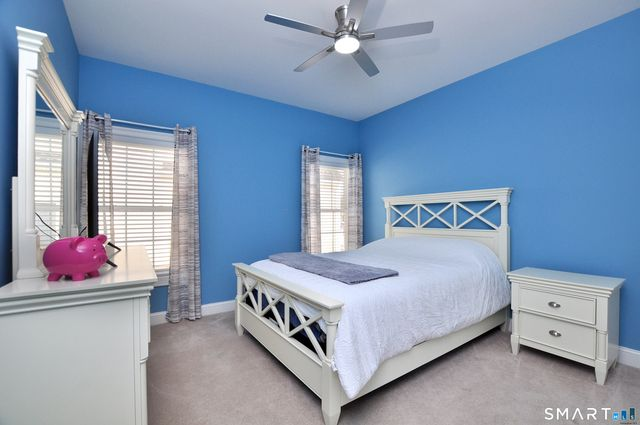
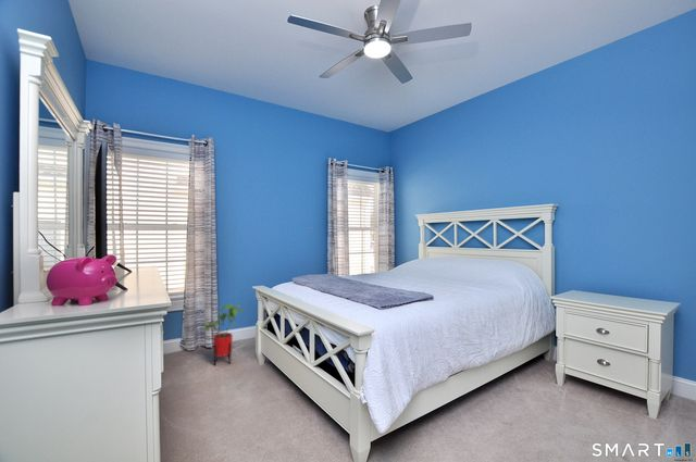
+ house plant [203,303,246,366]
